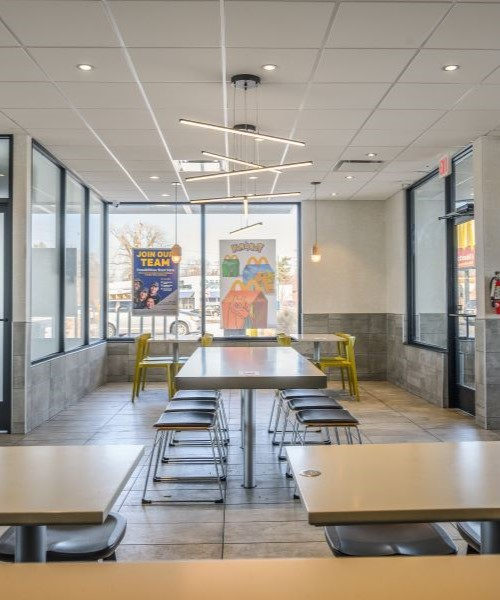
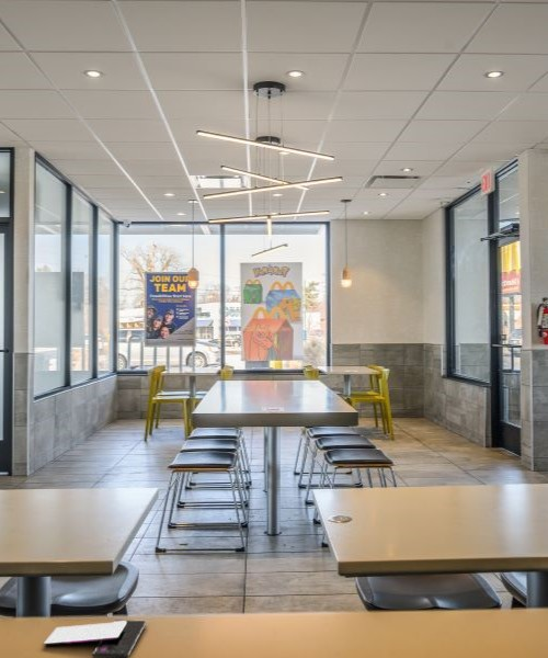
+ smartphone [43,619,148,658]
